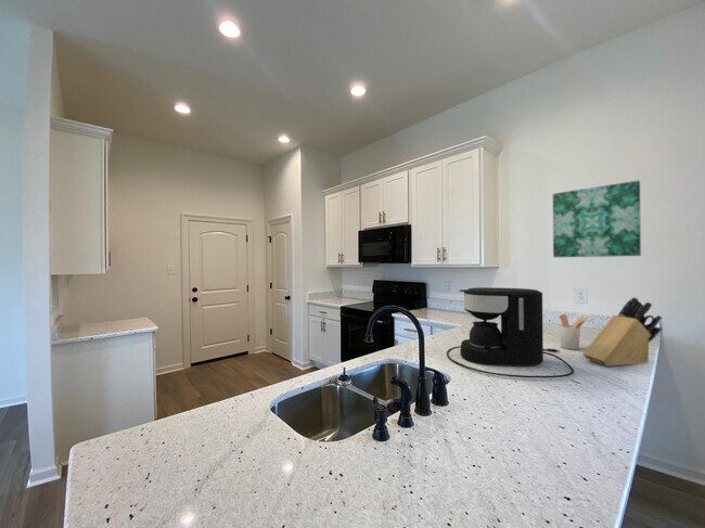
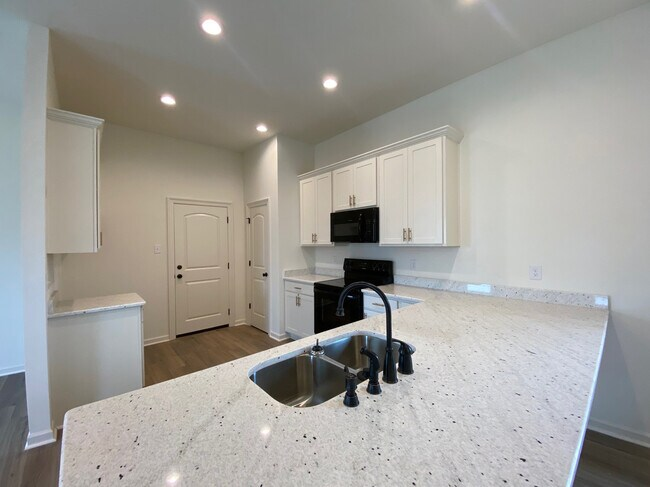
- utensil holder [559,313,589,350]
- knife block [581,296,664,368]
- wall art [552,180,642,258]
- coffee maker [446,286,575,379]
